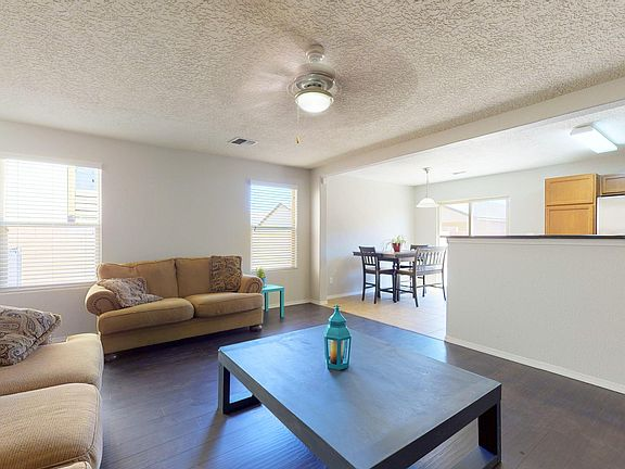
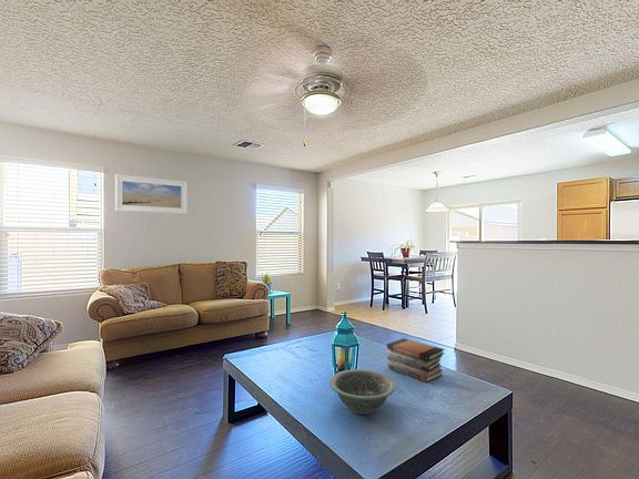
+ book stack [386,337,446,384]
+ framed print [114,173,187,215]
+ decorative bowl [328,368,397,416]
